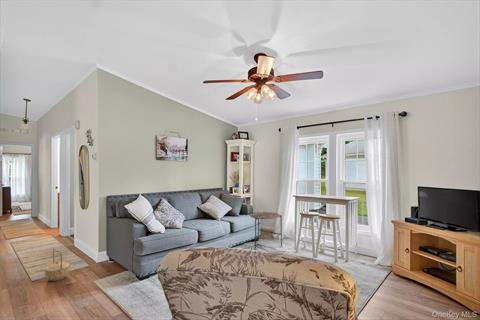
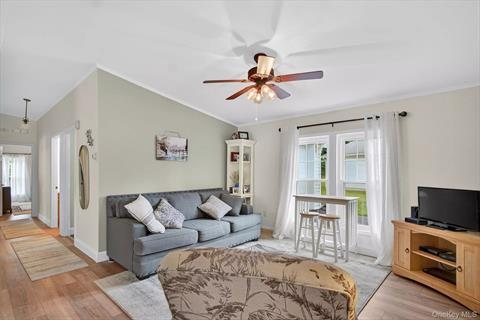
- side table [249,211,283,251]
- basket [44,247,71,282]
